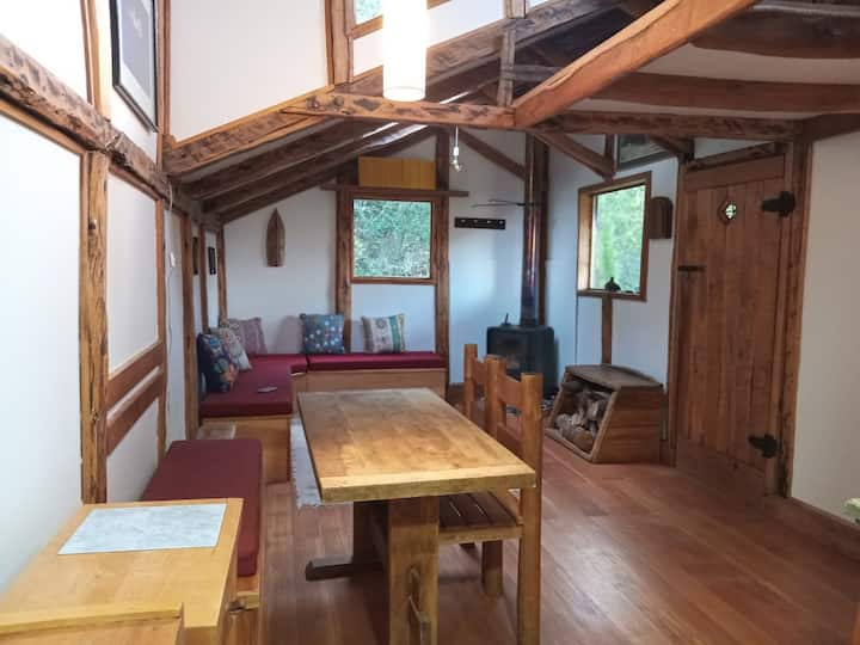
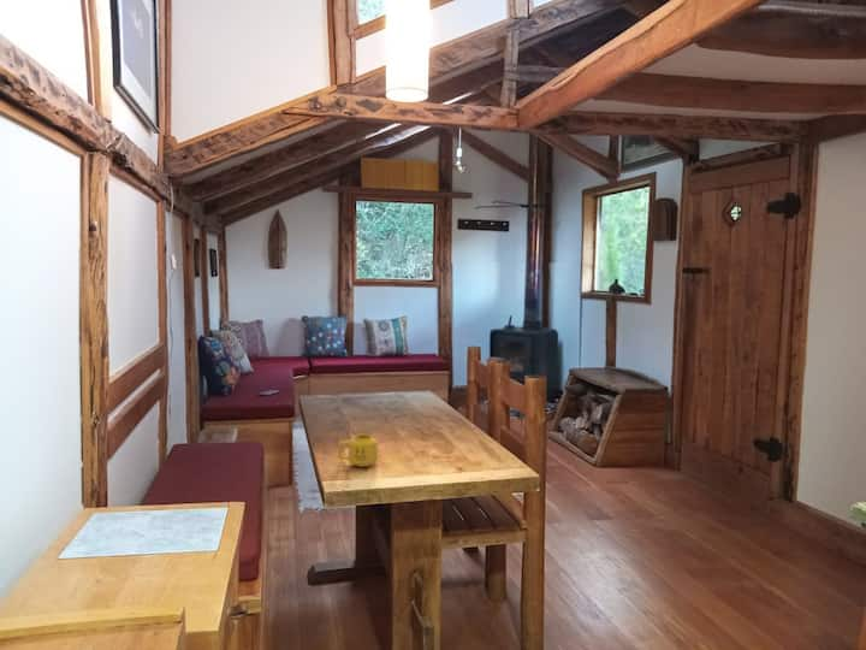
+ mug [337,433,379,468]
